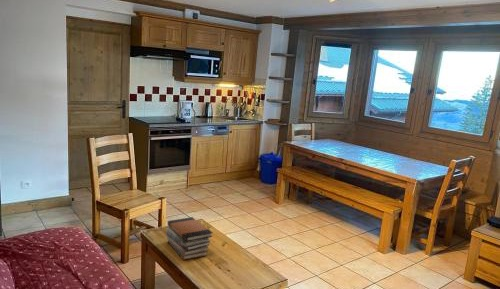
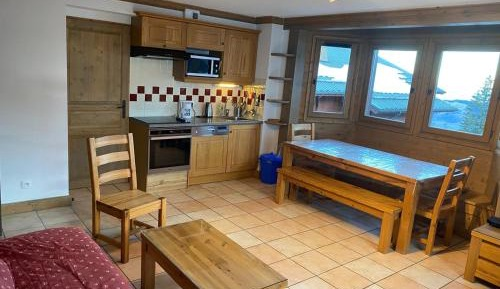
- book stack [165,216,213,261]
